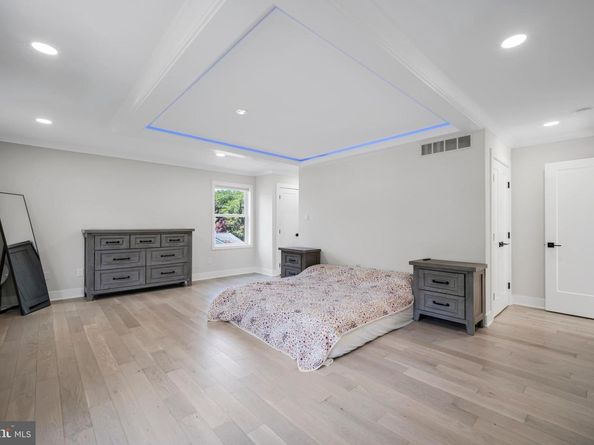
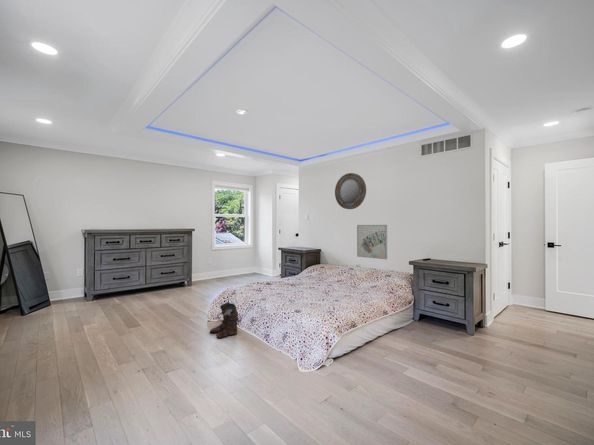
+ home mirror [334,172,367,210]
+ wall art [356,224,388,260]
+ boots [209,301,239,339]
